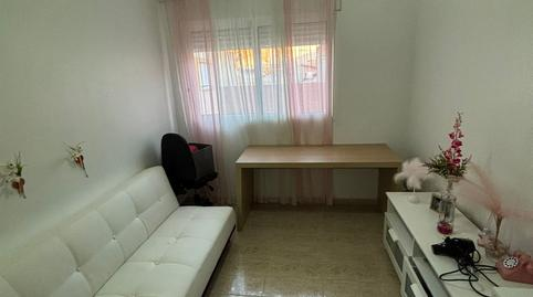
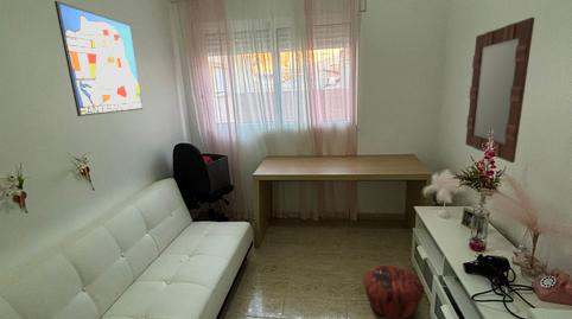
+ woven basket [361,264,426,319]
+ wall art [53,0,144,117]
+ home mirror [464,17,535,164]
